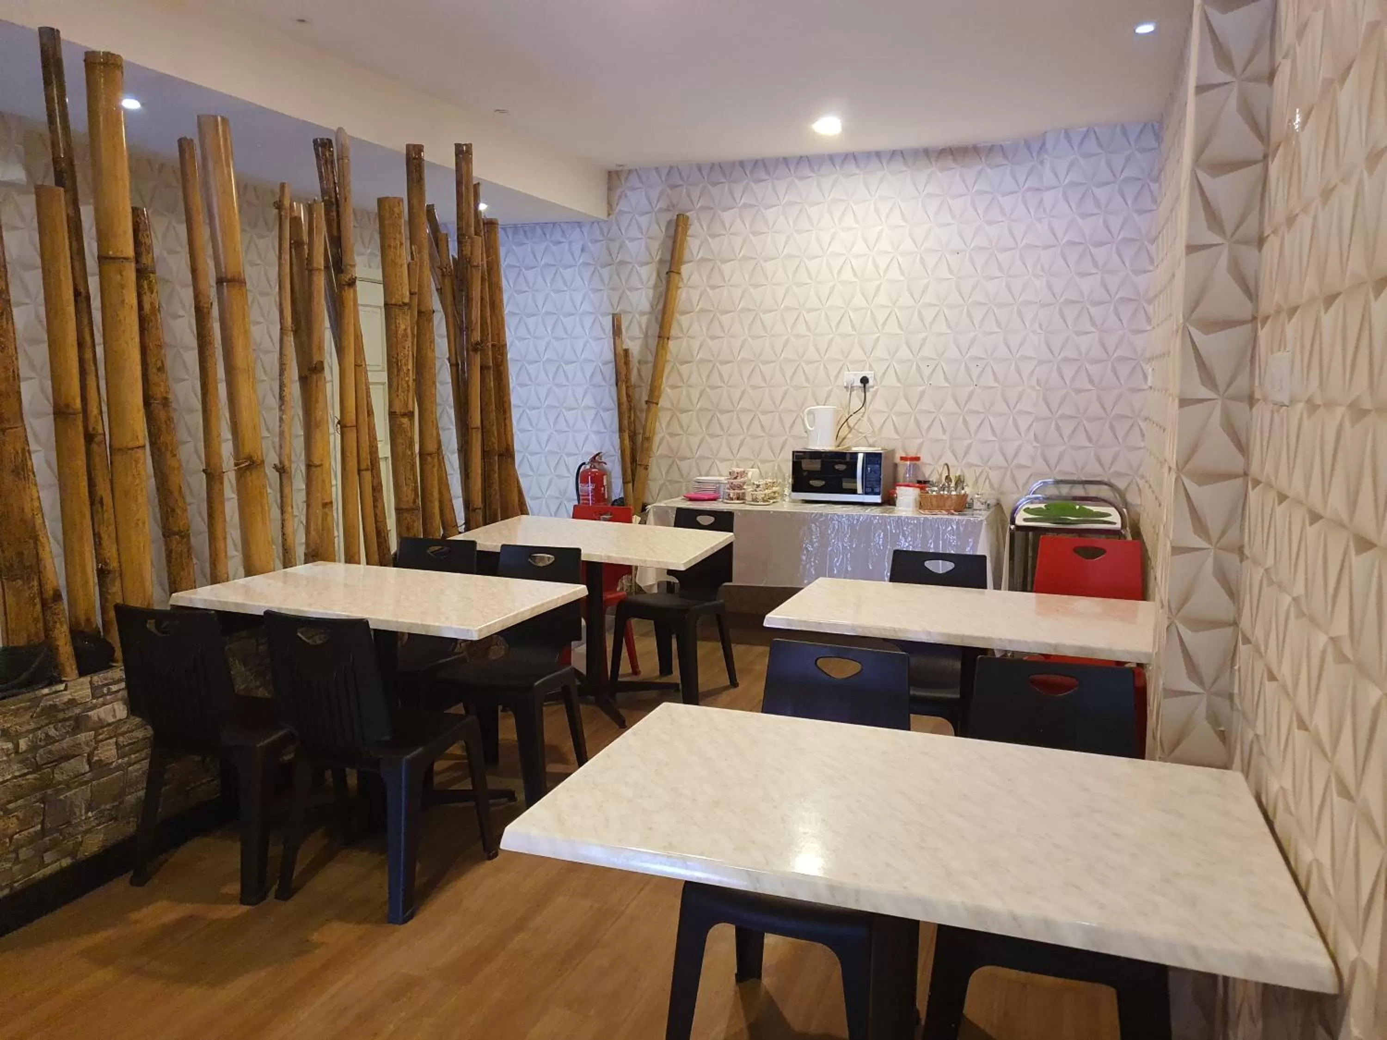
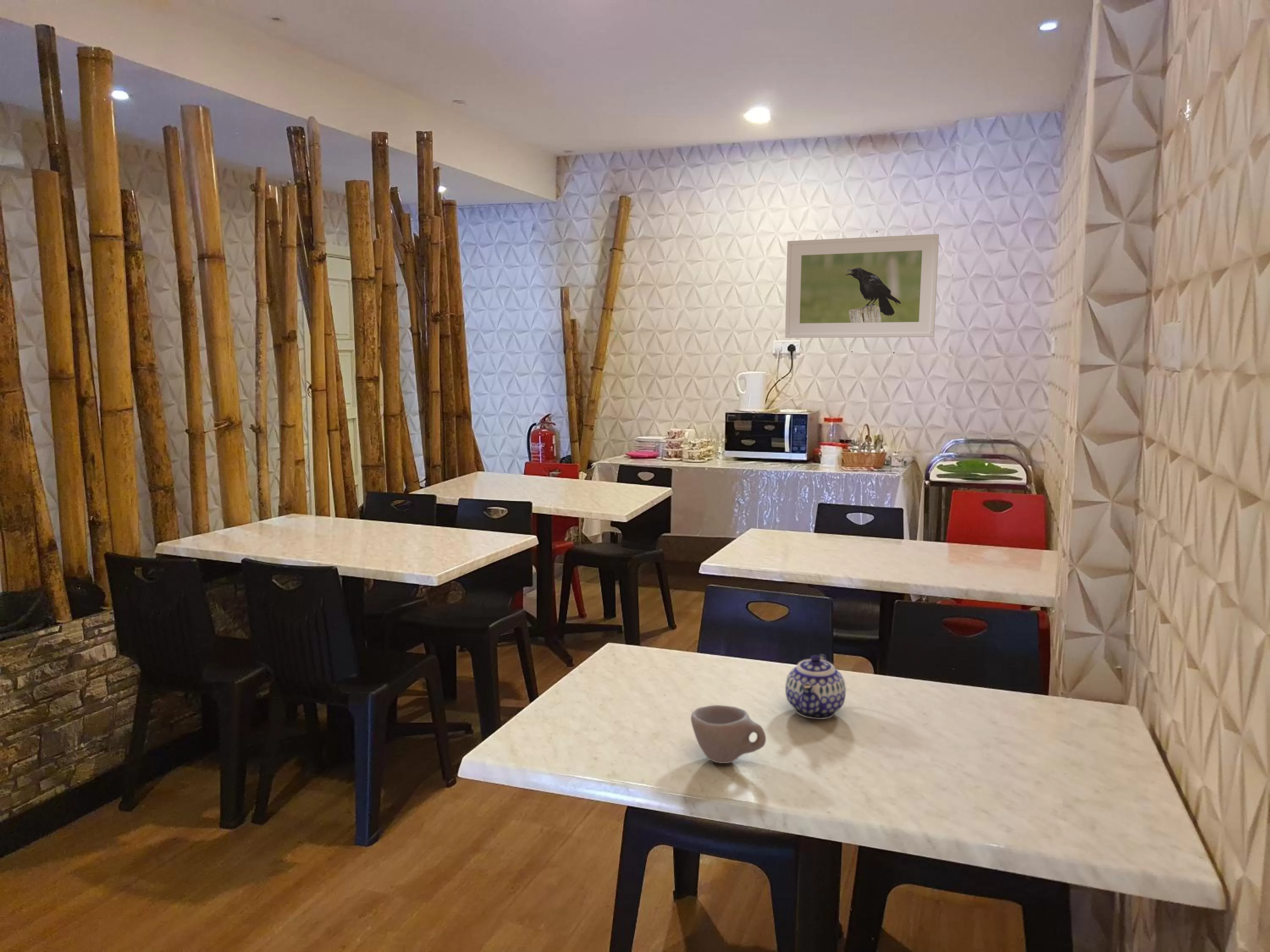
+ cup [690,704,766,764]
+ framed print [785,234,939,338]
+ teapot [785,654,846,720]
